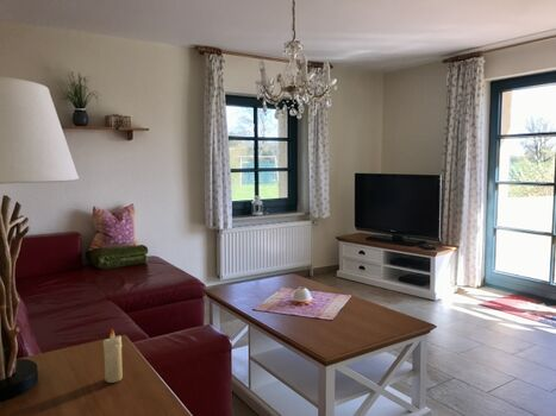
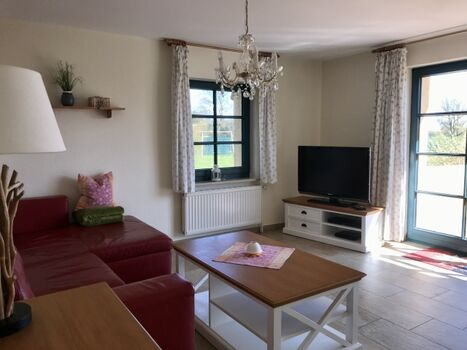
- candle [102,328,124,384]
